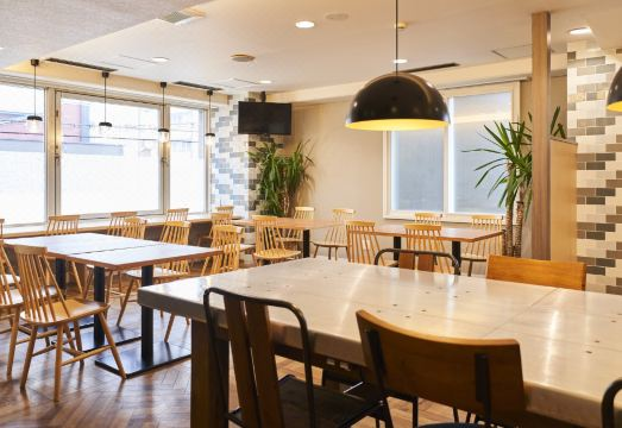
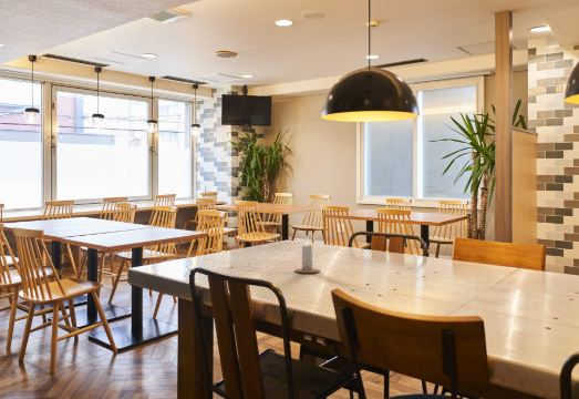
+ candle [293,234,321,274]
